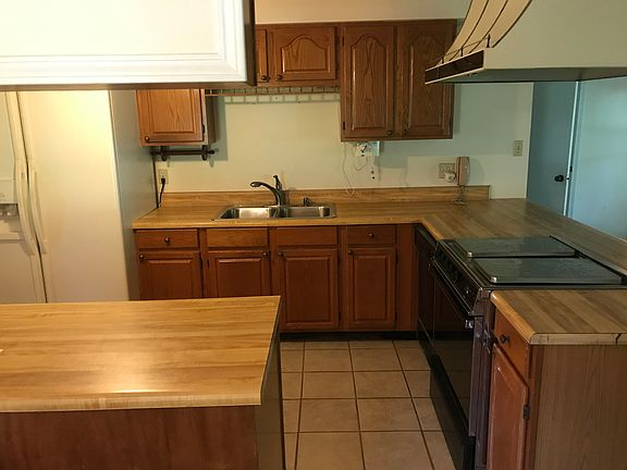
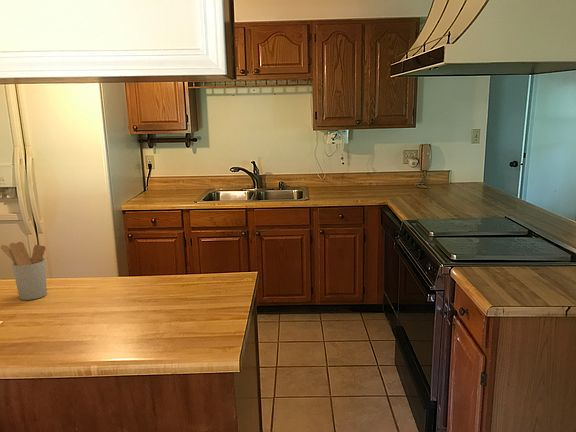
+ utensil holder [0,241,48,301]
